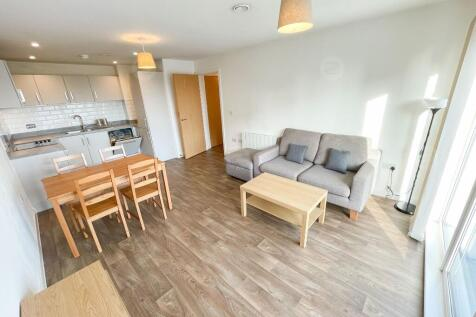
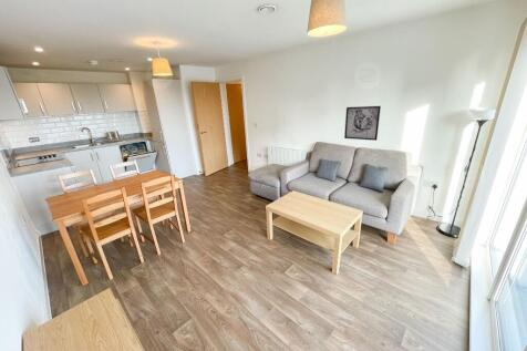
+ wall art [343,105,382,142]
